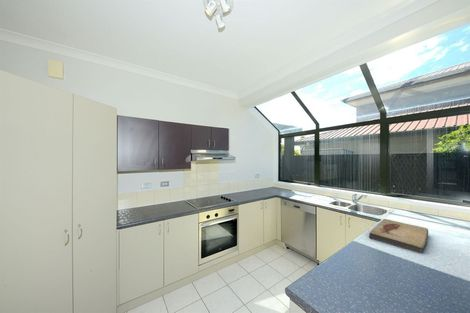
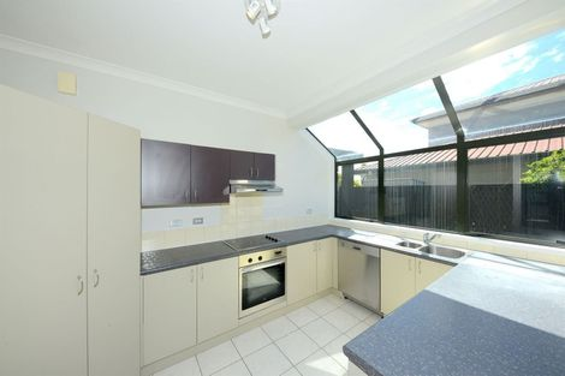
- fish fossil [368,218,429,254]
